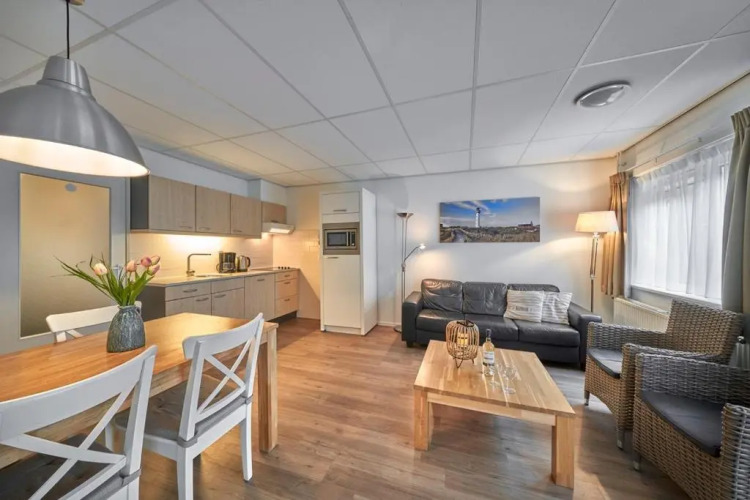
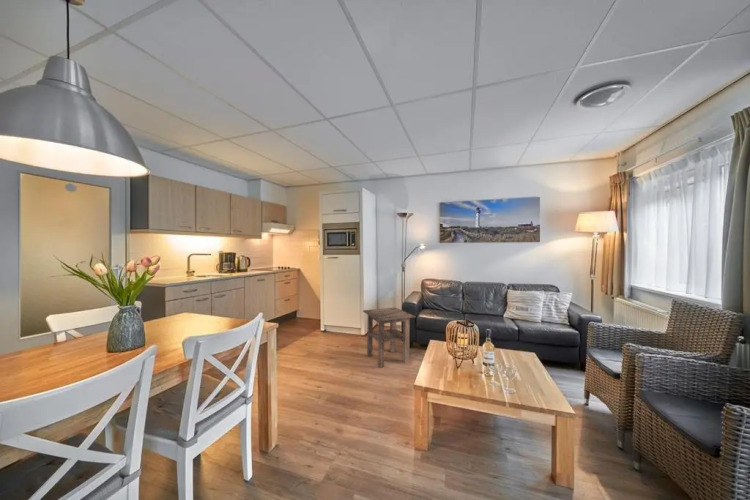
+ side table [362,306,417,369]
